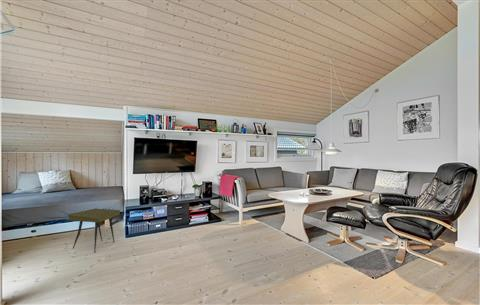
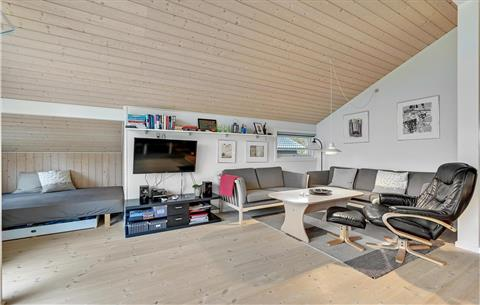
- side table [67,207,121,254]
